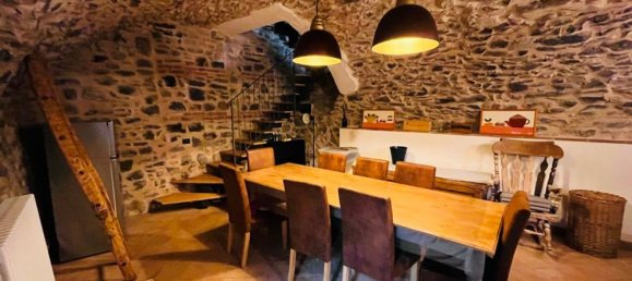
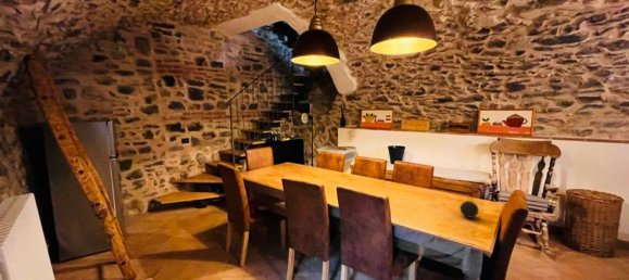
+ decorative ball [460,200,480,219]
